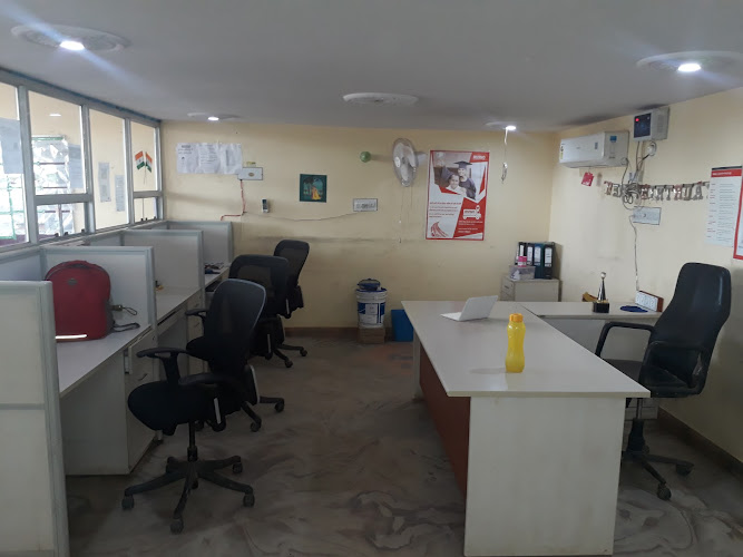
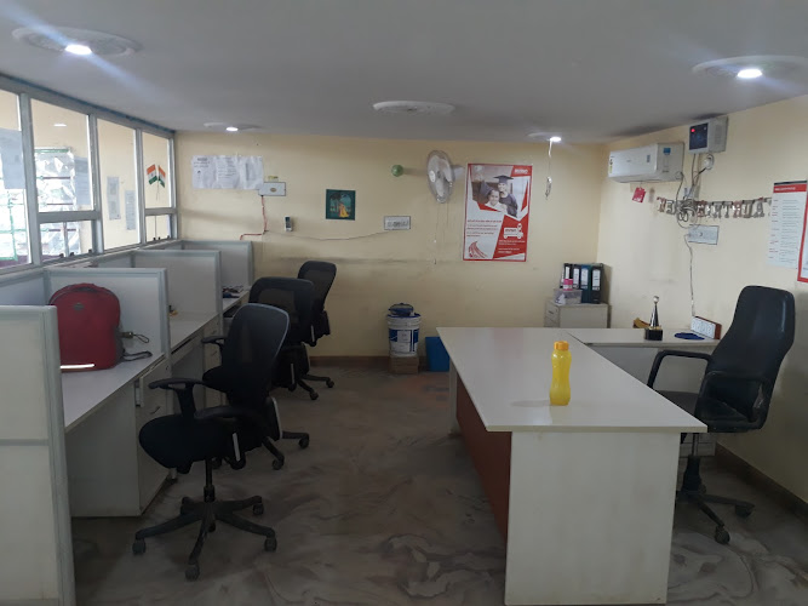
- laptop [439,294,499,322]
